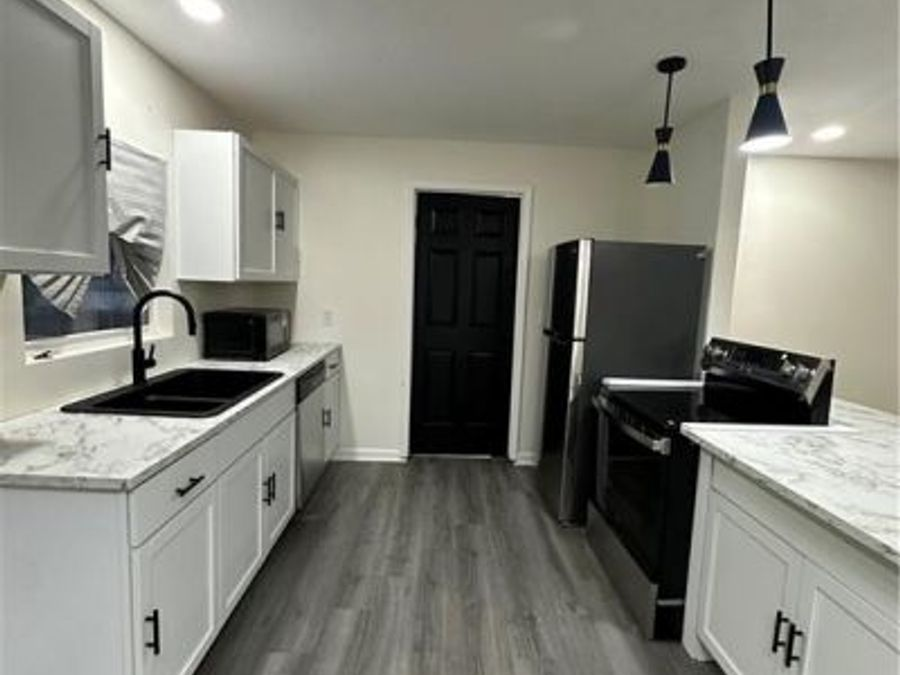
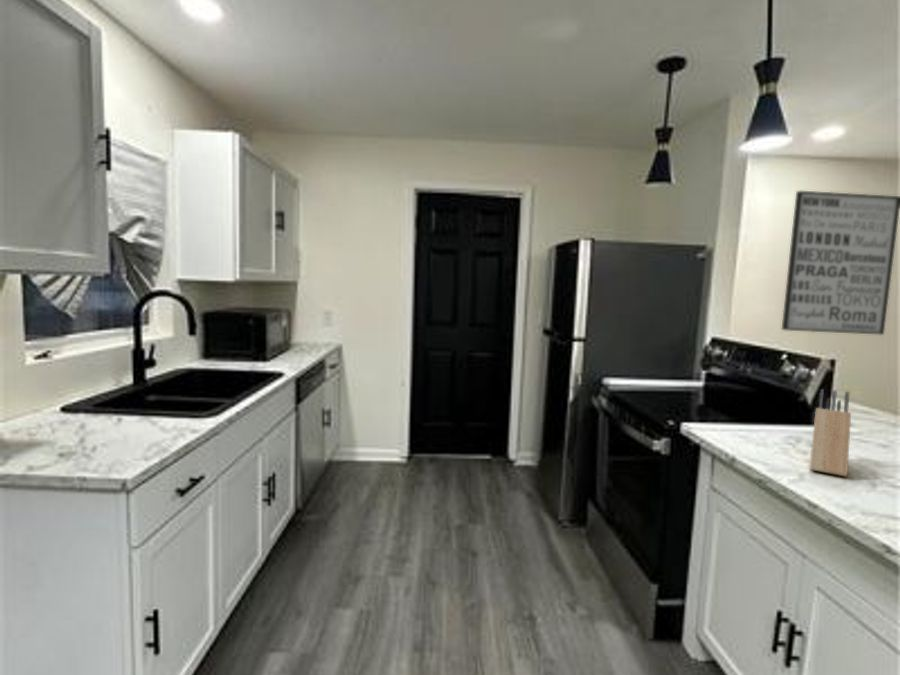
+ wall art [781,190,900,336]
+ knife block [809,388,852,478]
